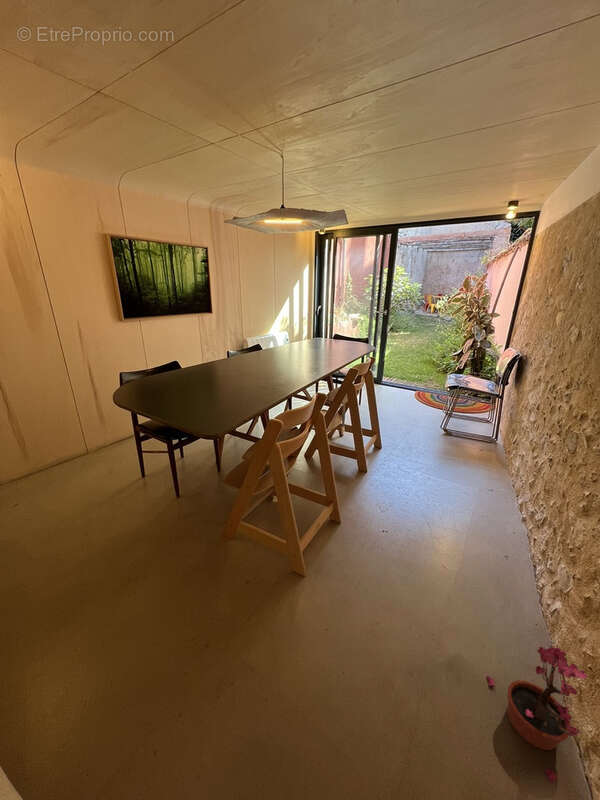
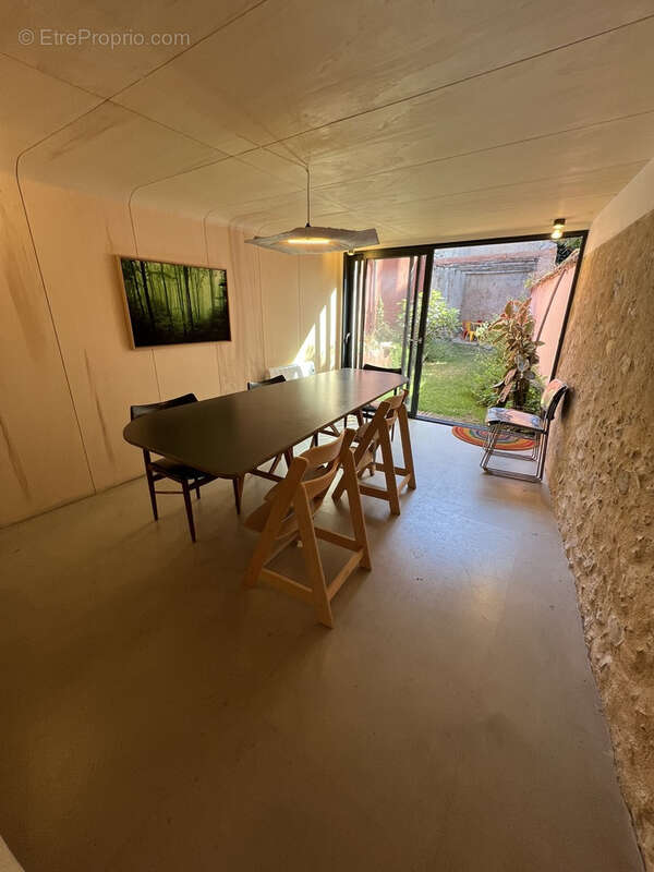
- potted plant [486,644,589,783]
